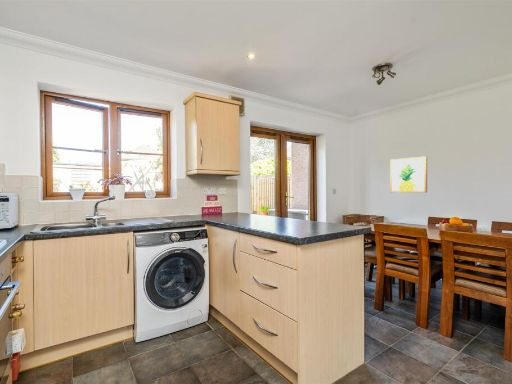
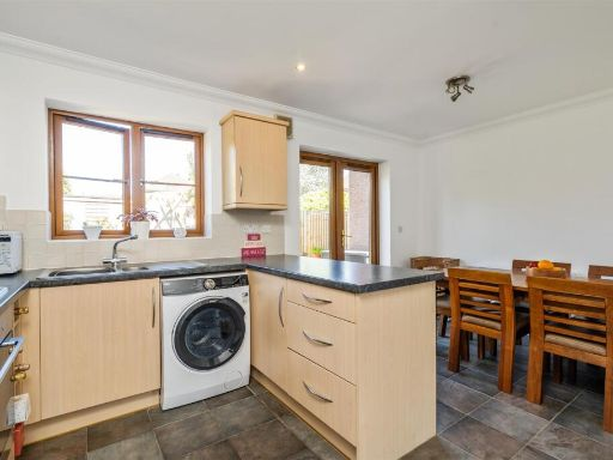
- wall art [389,155,428,194]
